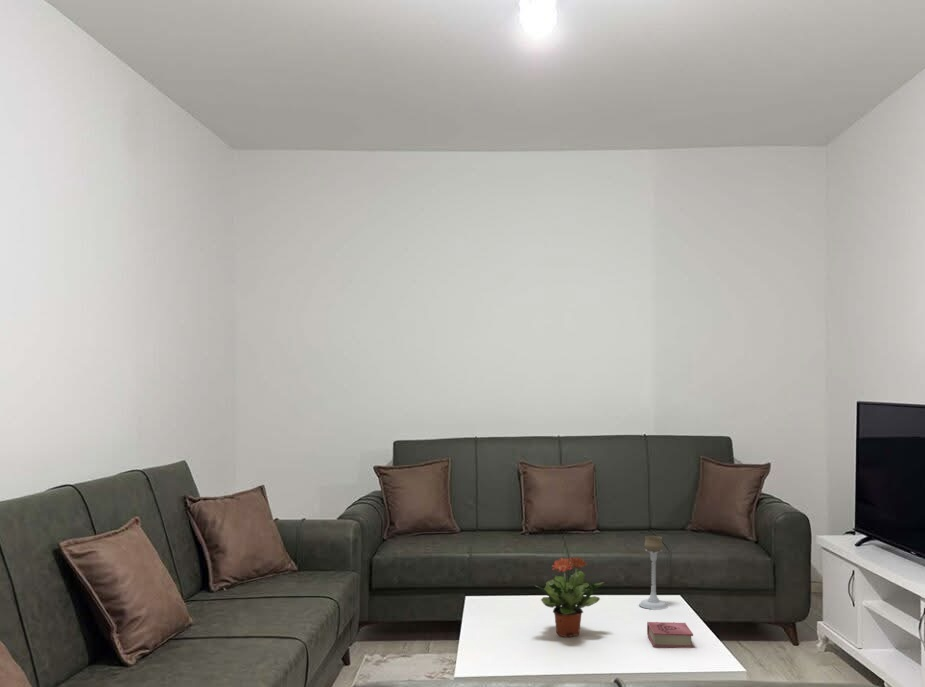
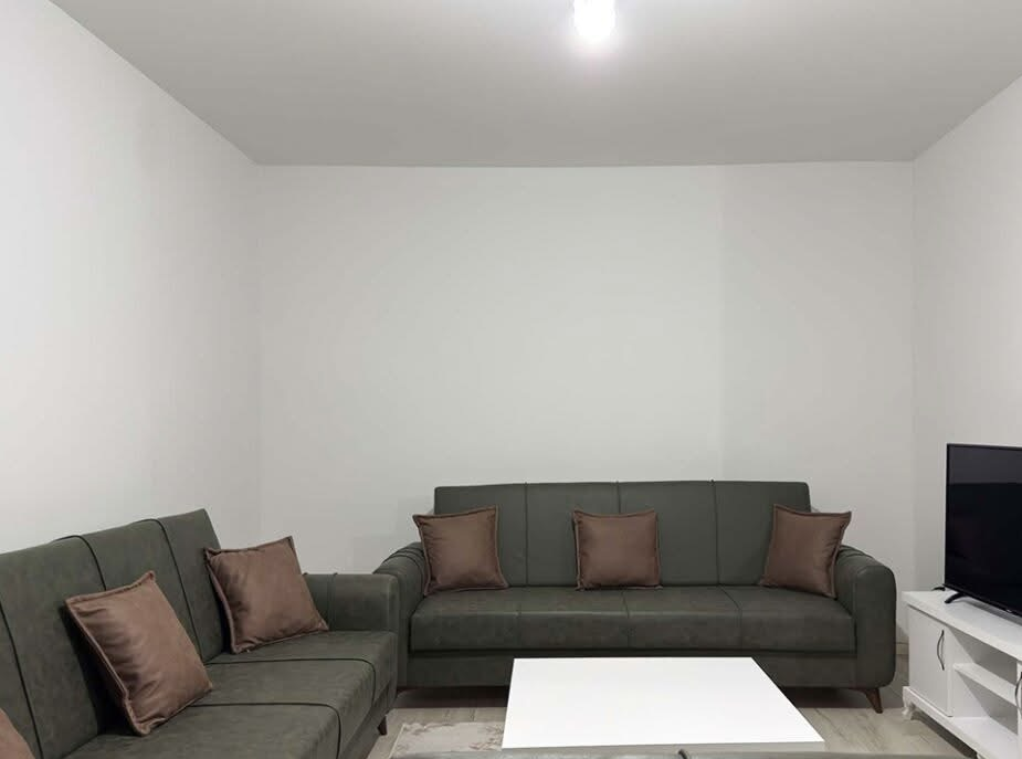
- candle holder [638,534,669,611]
- book [646,621,694,649]
- potted plant [534,556,605,638]
